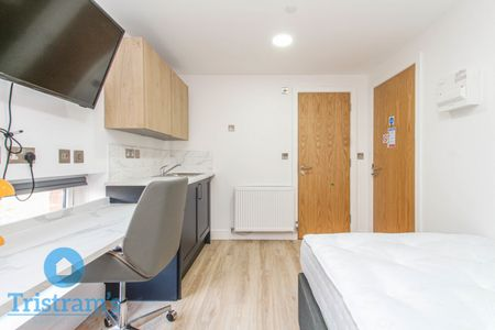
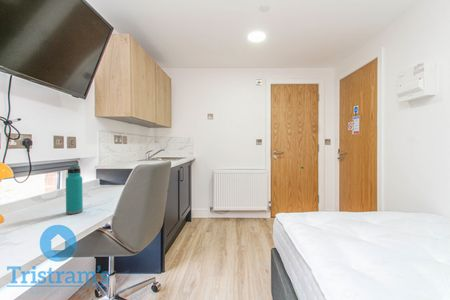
+ water bottle [65,164,84,215]
